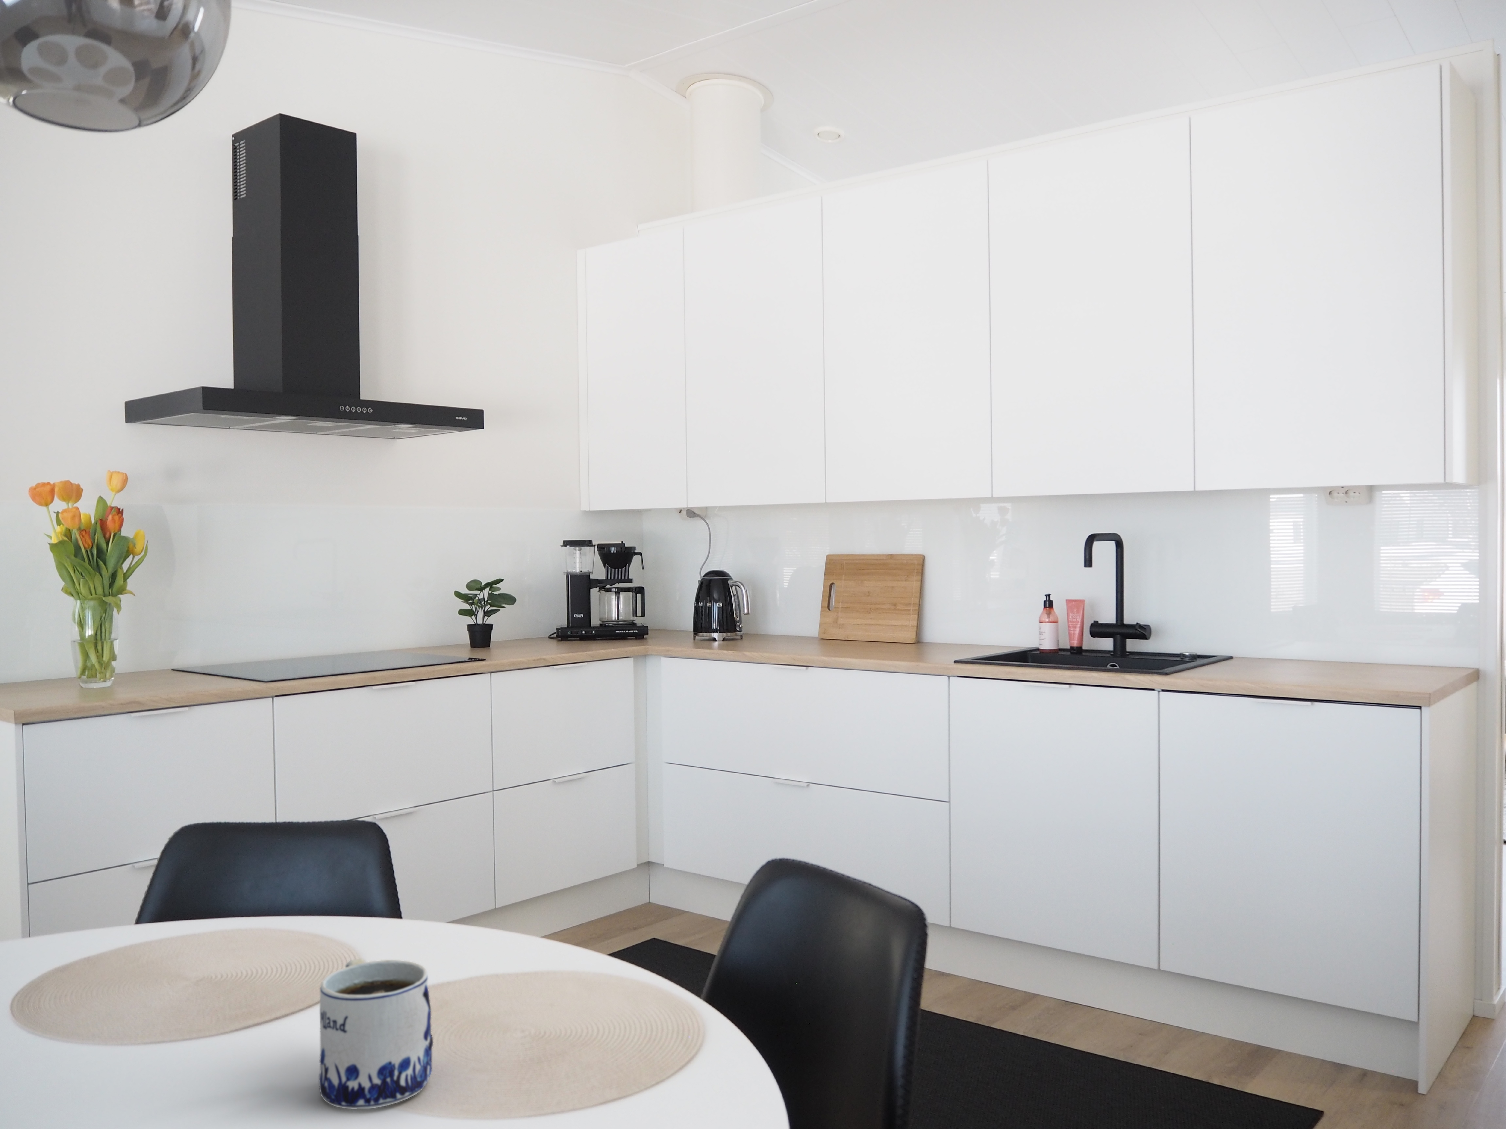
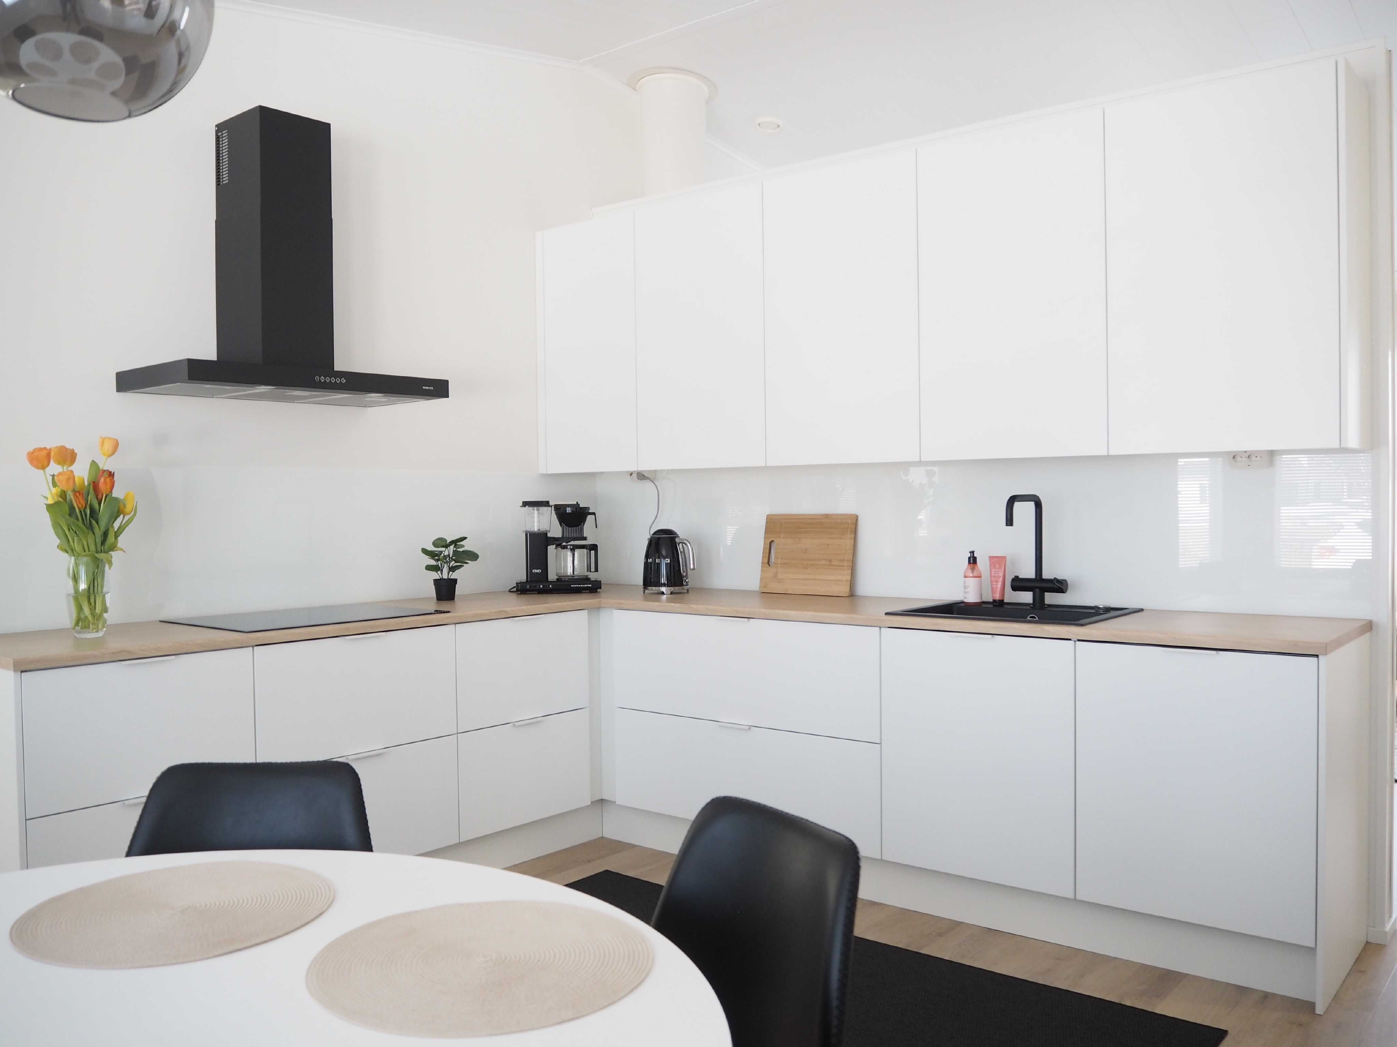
- mug [319,958,434,1110]
